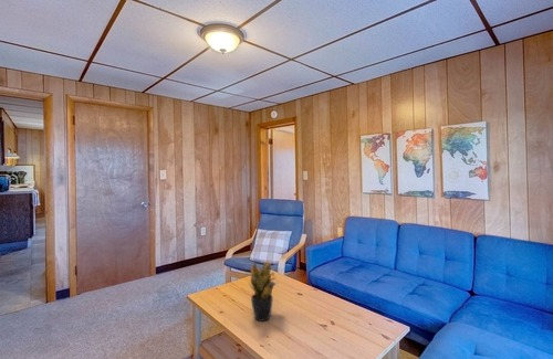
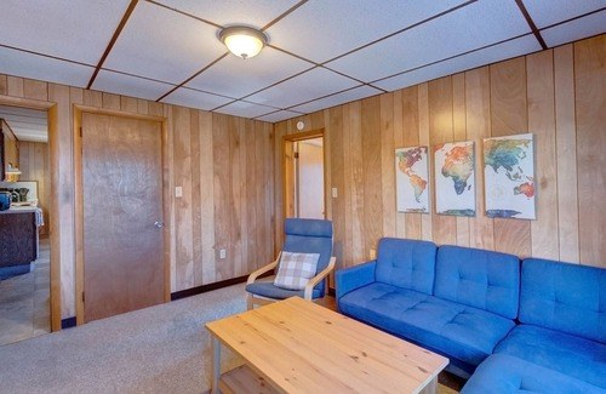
- potted plant [247,258,279,323]
